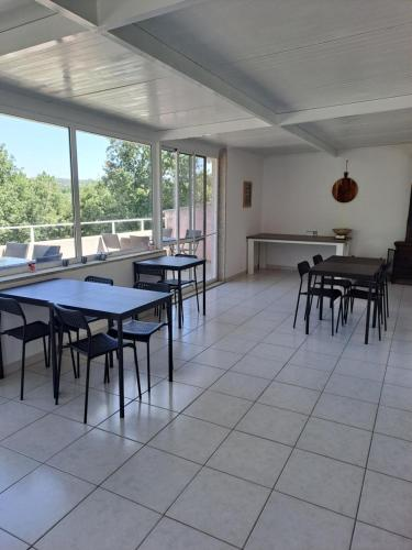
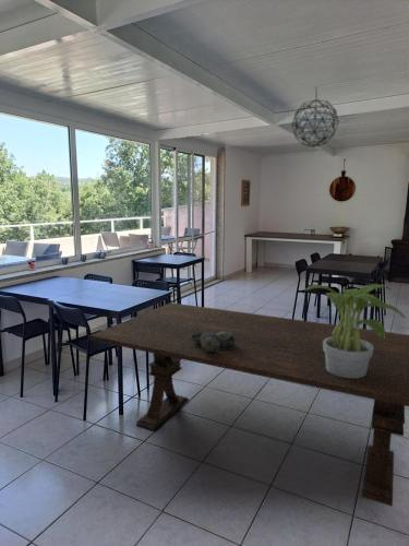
+ pendant light [290,85,339,149]
+ dining table [88,301,409,508]
+ decorative bowl [191,332,236,352]
+ potted plant [303,283,406,378]
